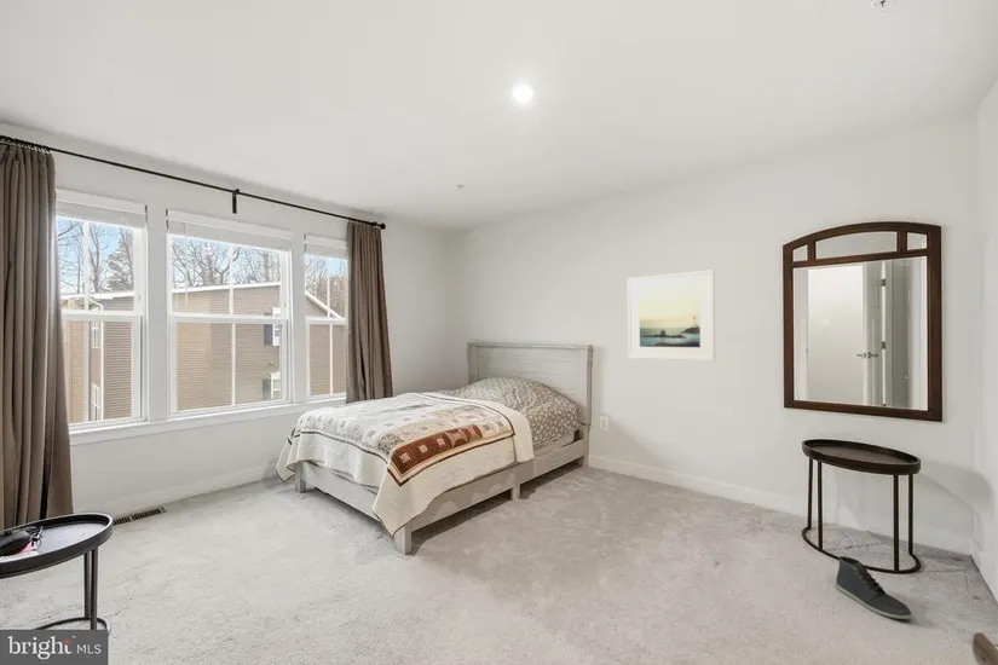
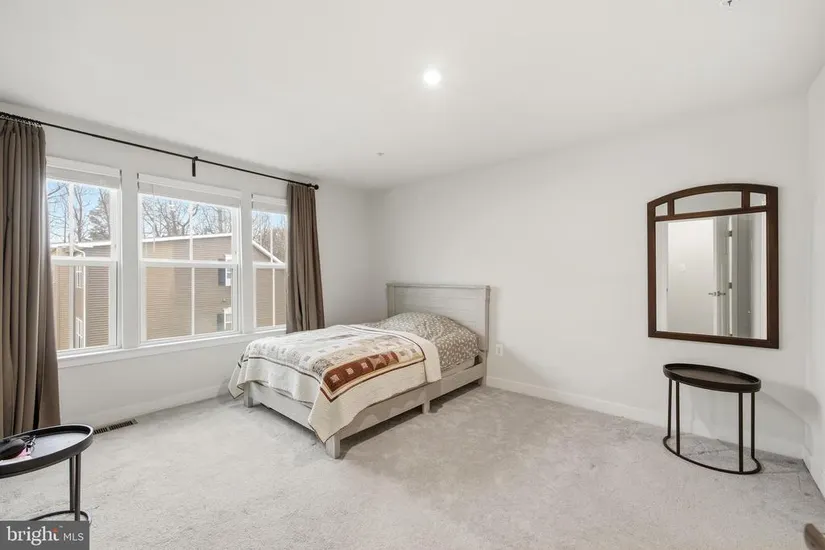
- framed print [627,268,716,363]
- sneaker [835,555,913,620]
